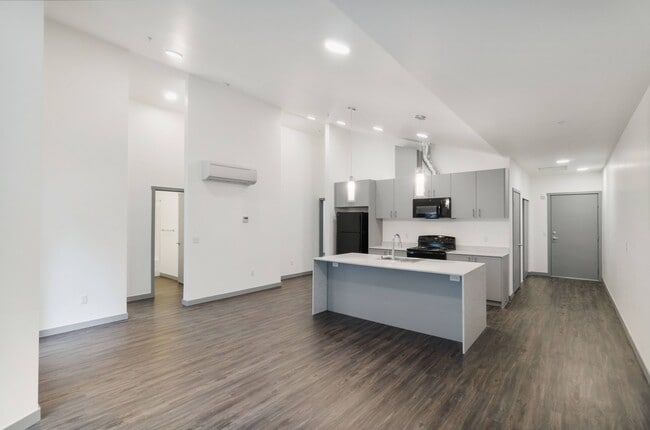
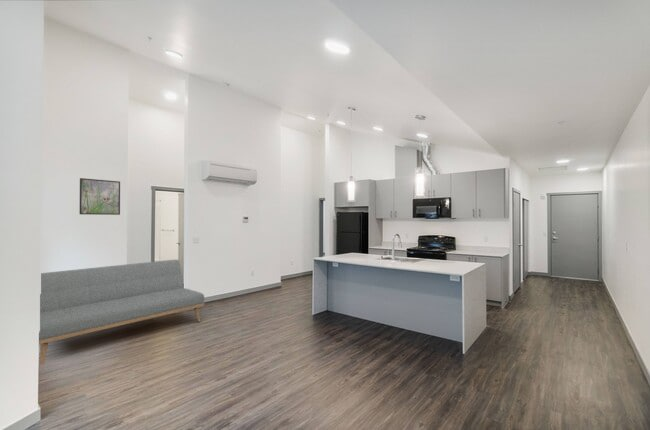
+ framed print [79,177,121,216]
+ sofa [38,259,205,366]
